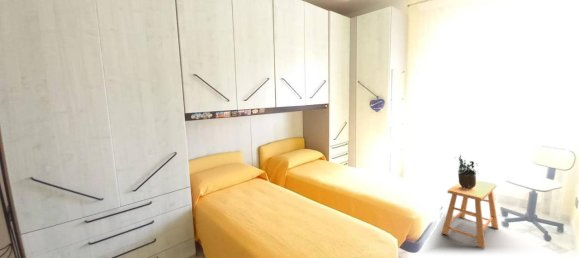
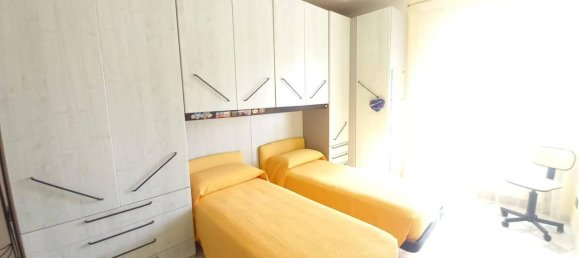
- stool [441,179,500,249]
- potted plant [454,154,480,189]
